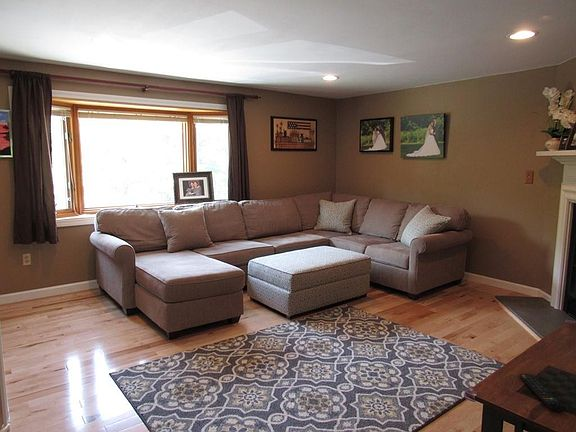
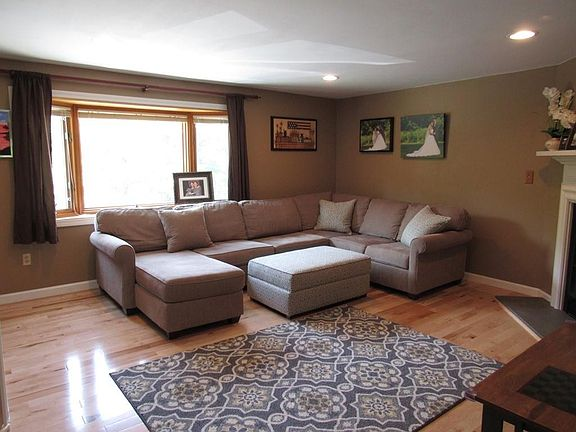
- remote control [518,373,567,413]
